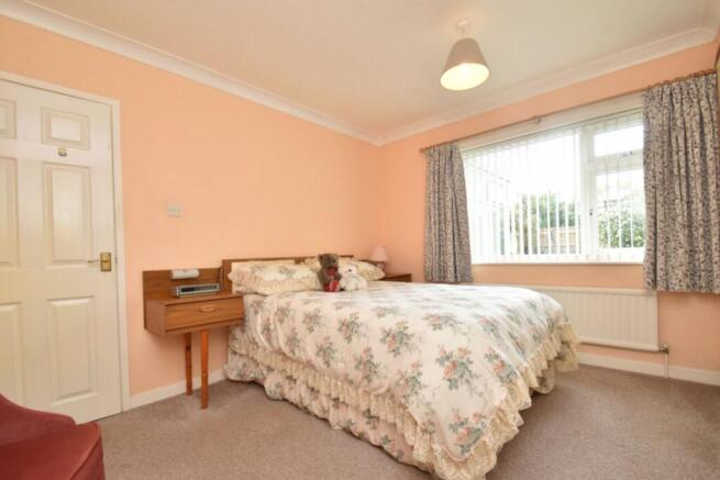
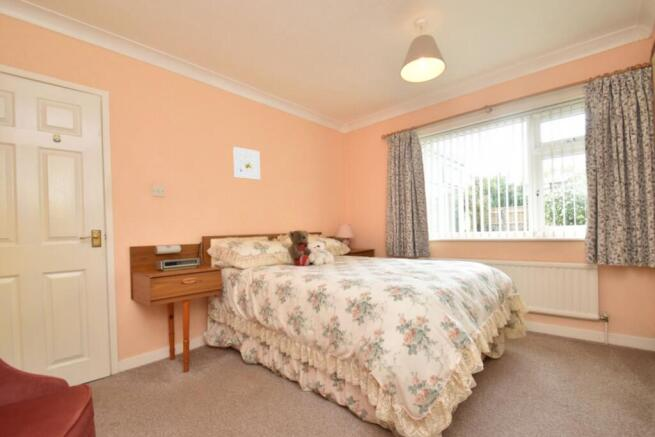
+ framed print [232,146,261,181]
